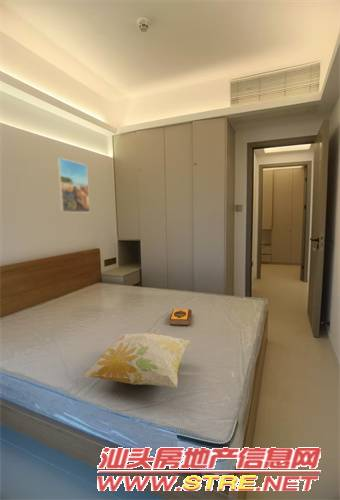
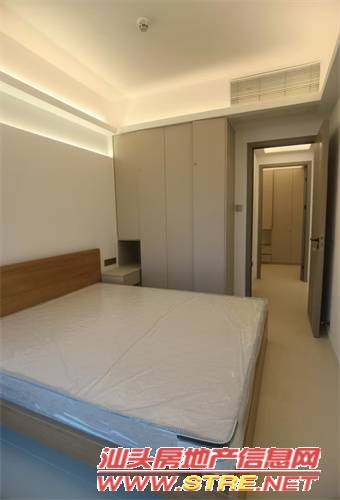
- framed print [56,157,91,213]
- hardback book [169,308,193,326]
- decorative pillow [82,332,191,388]
